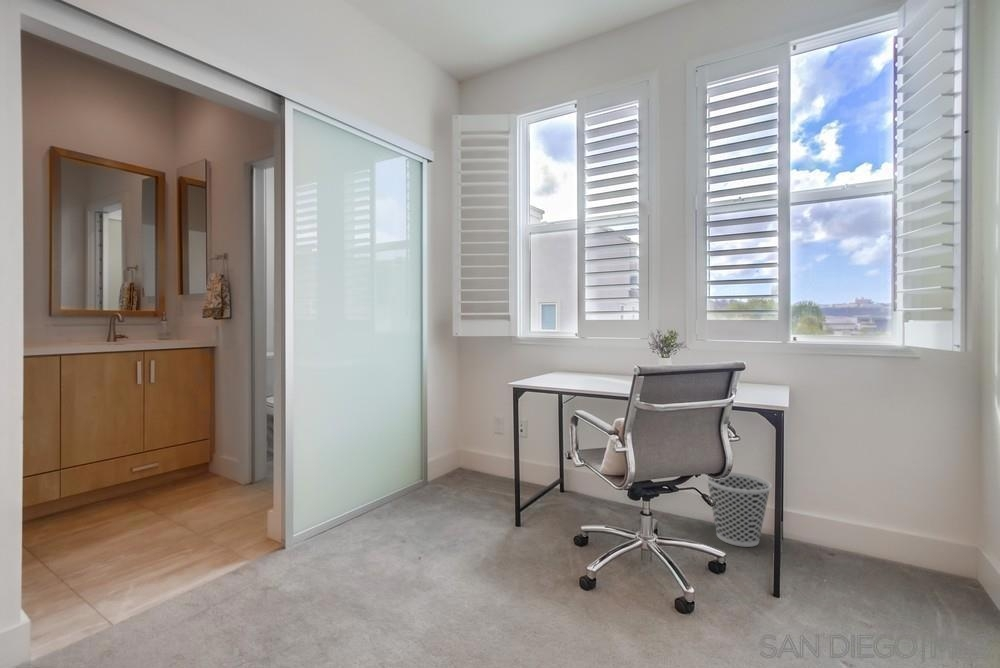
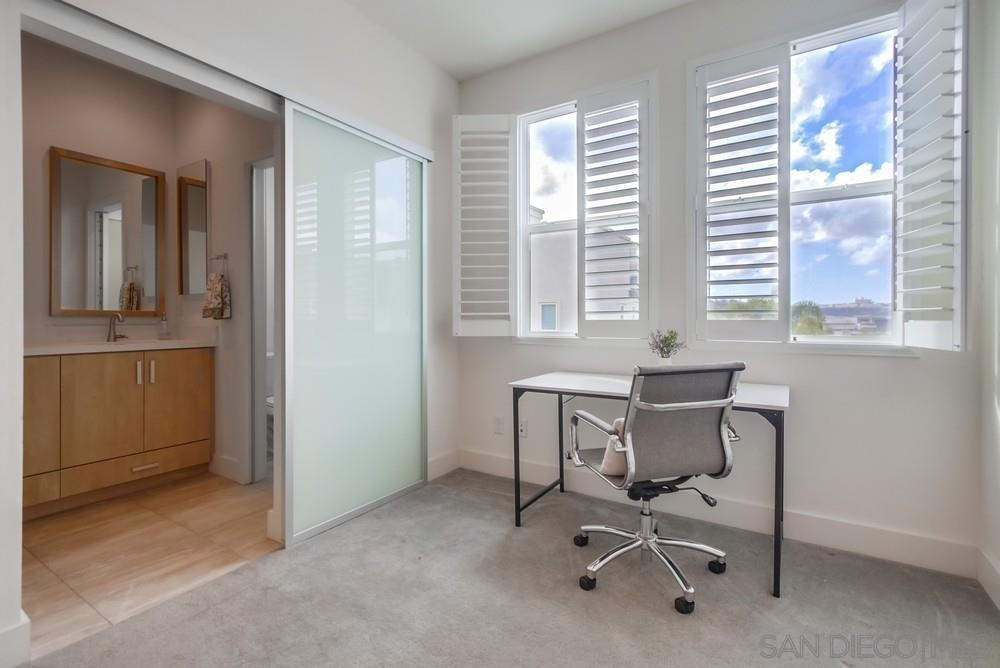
- wastebasket [705,471,773,548]
